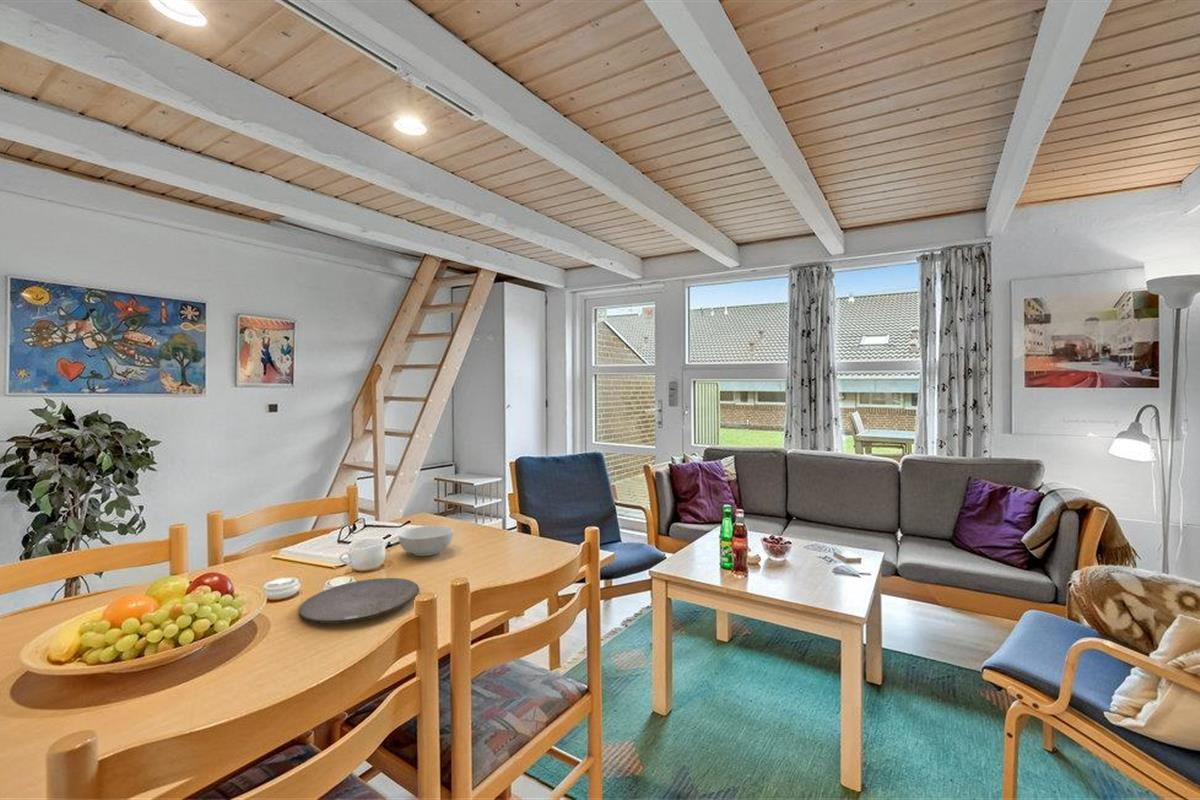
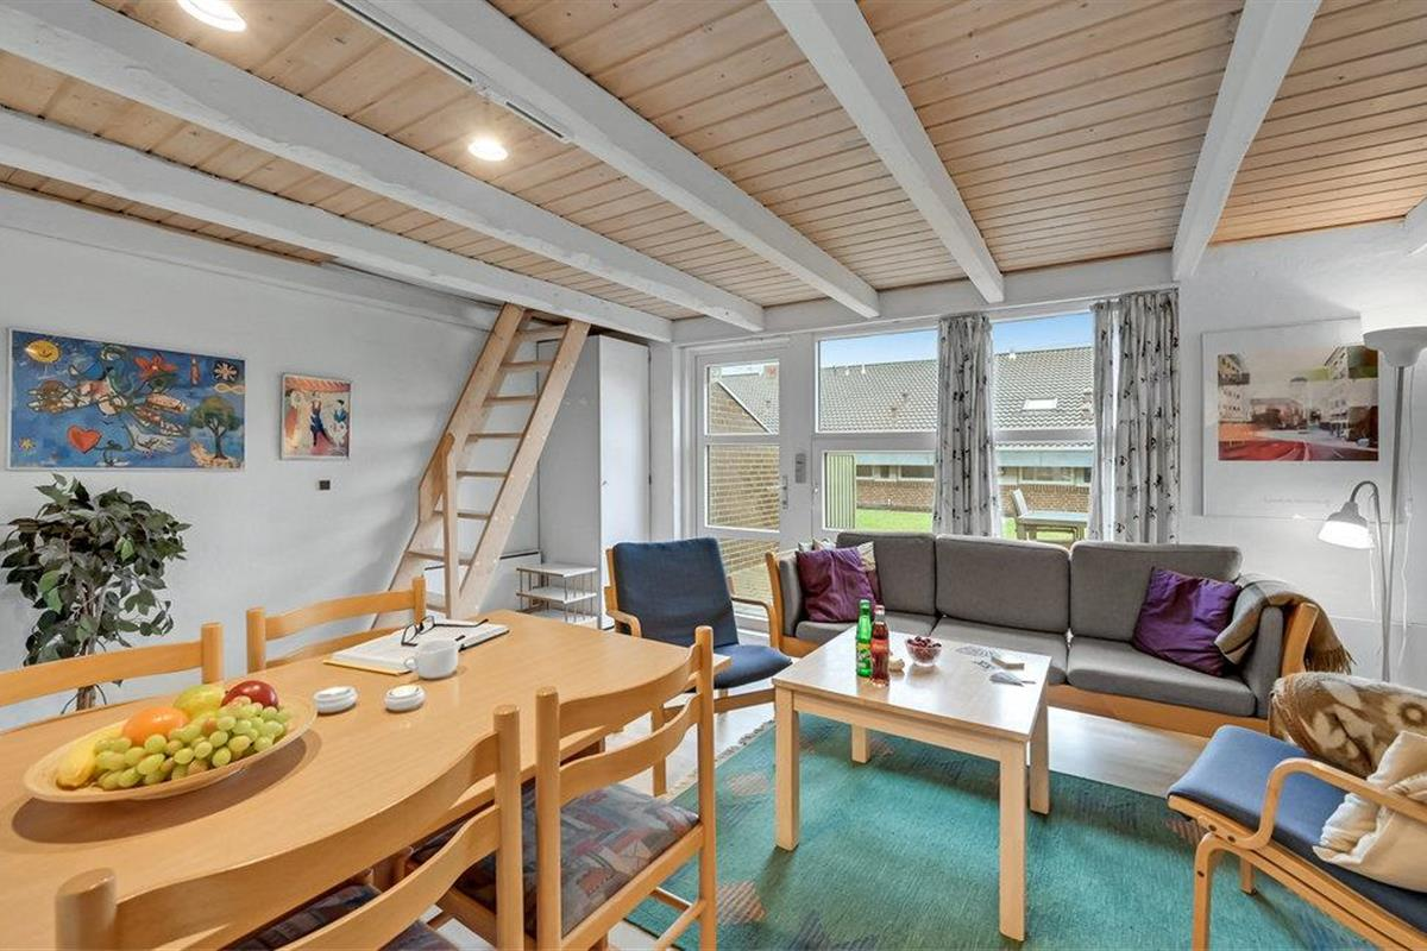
- cereal bowl [398,525,454,557]
- plate [297,577,420,625]
